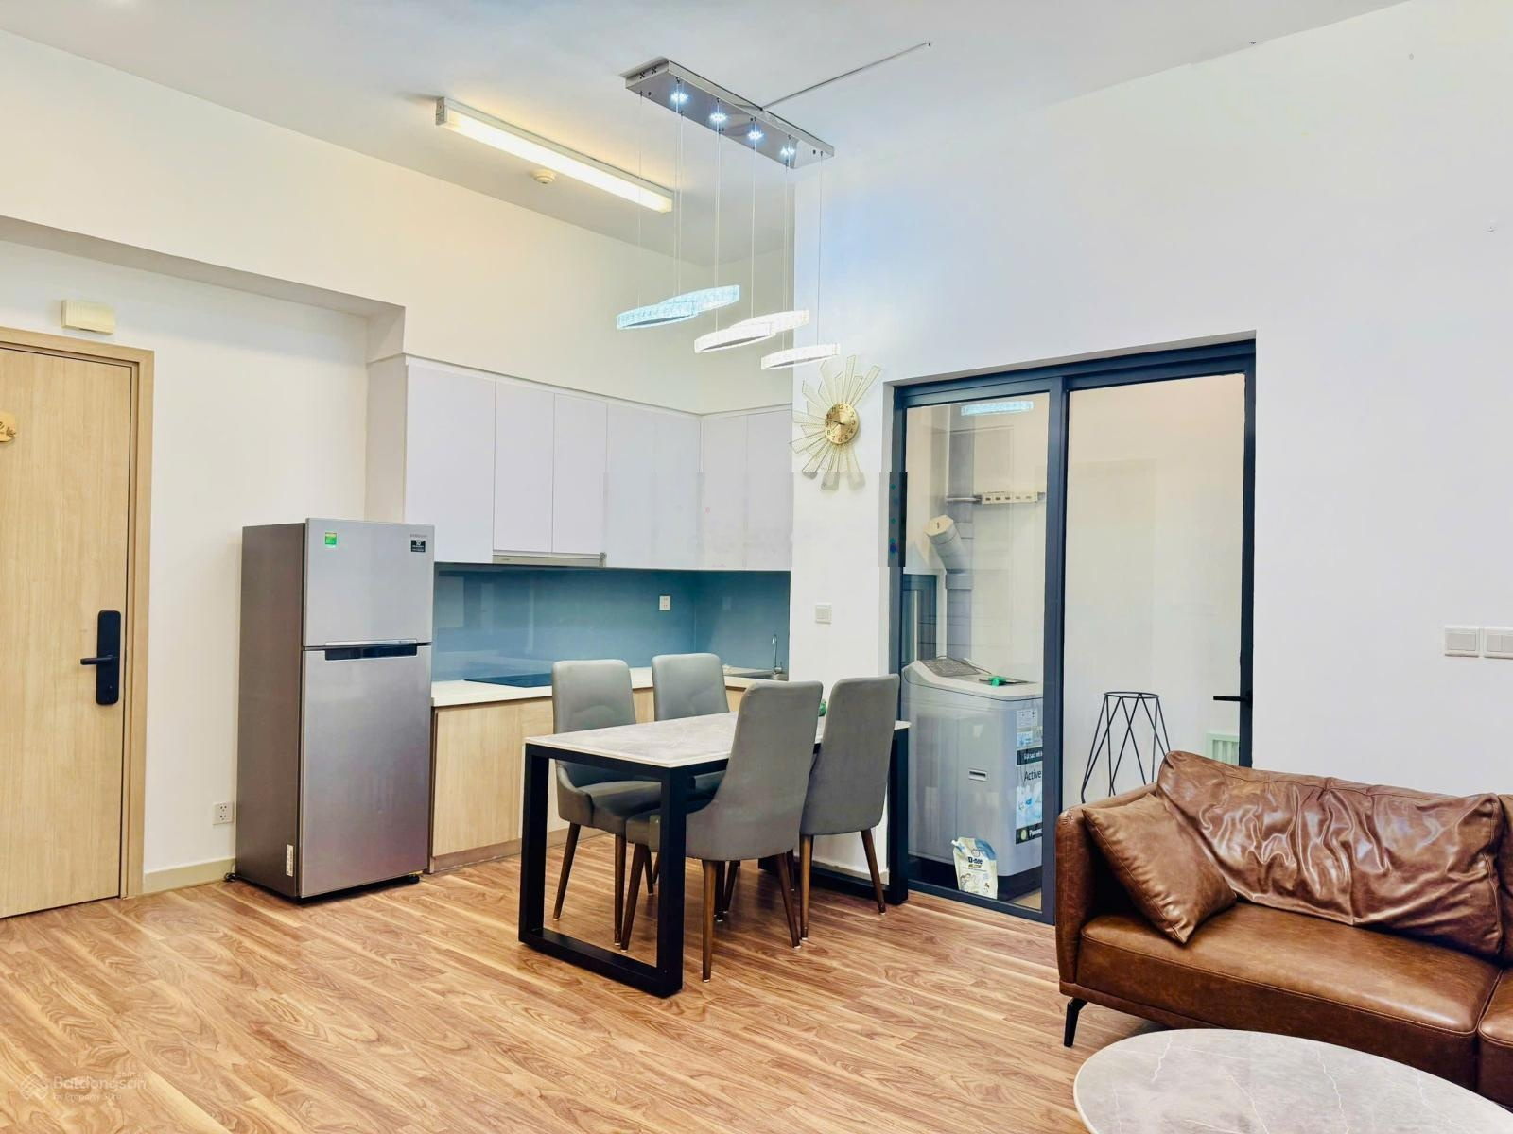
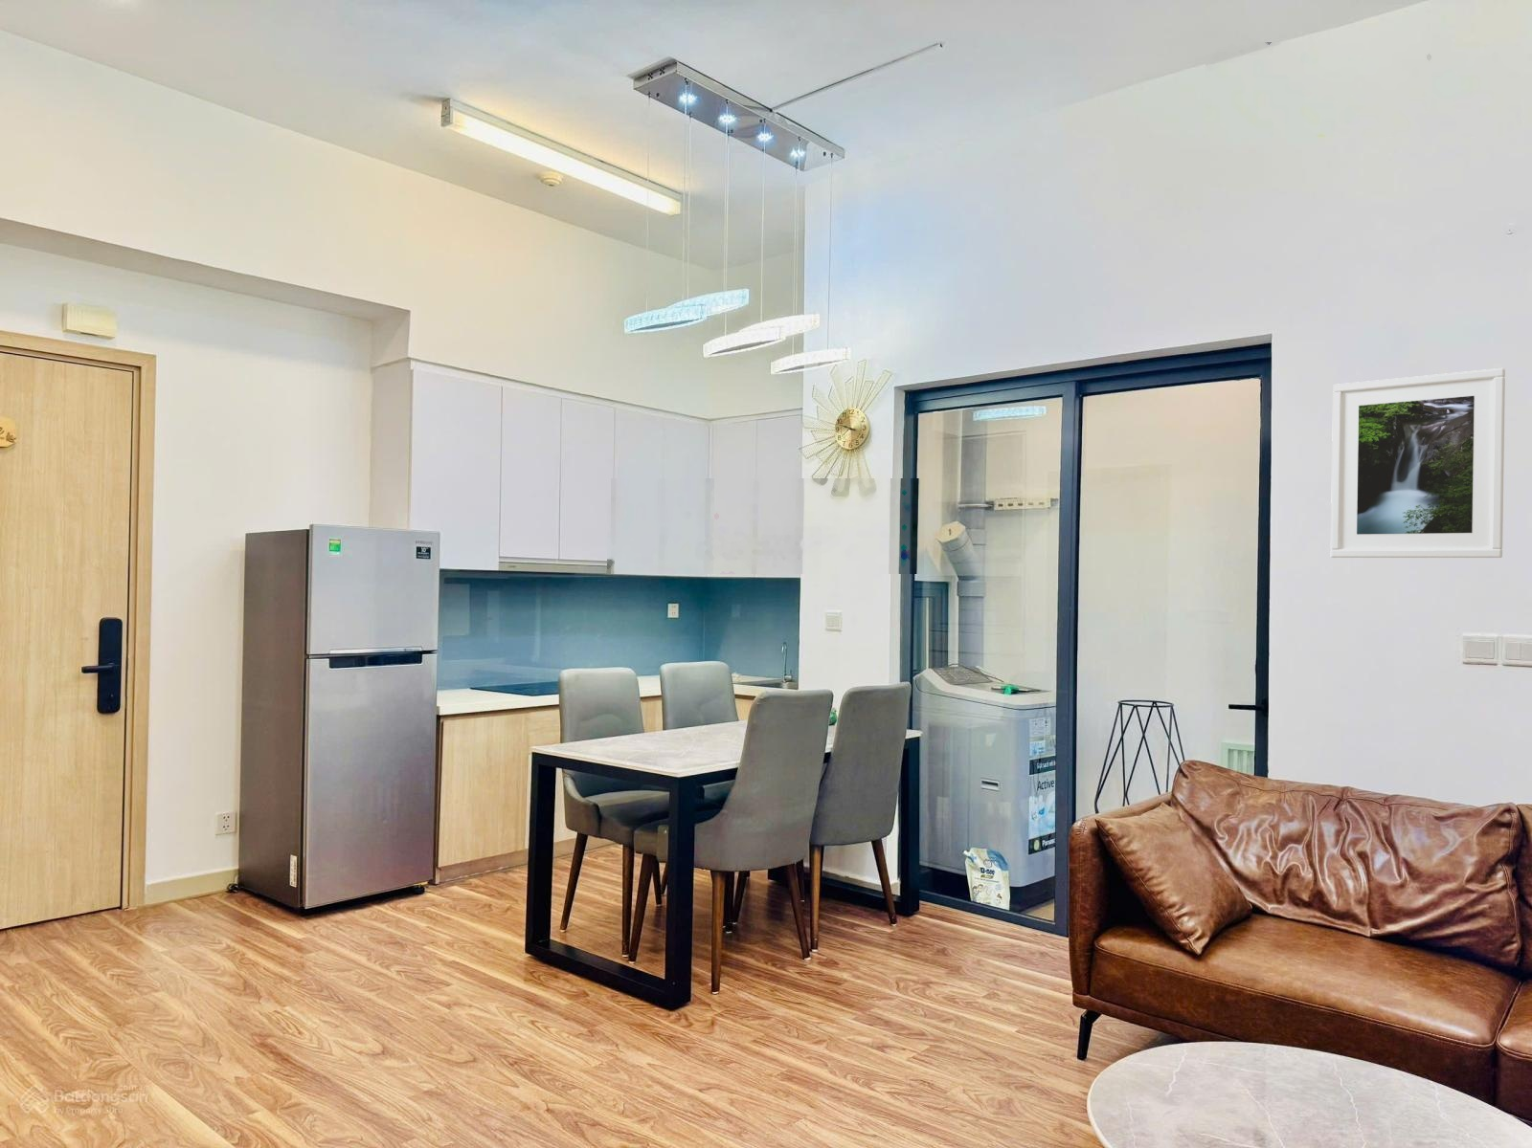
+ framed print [1331,368,1507,558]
